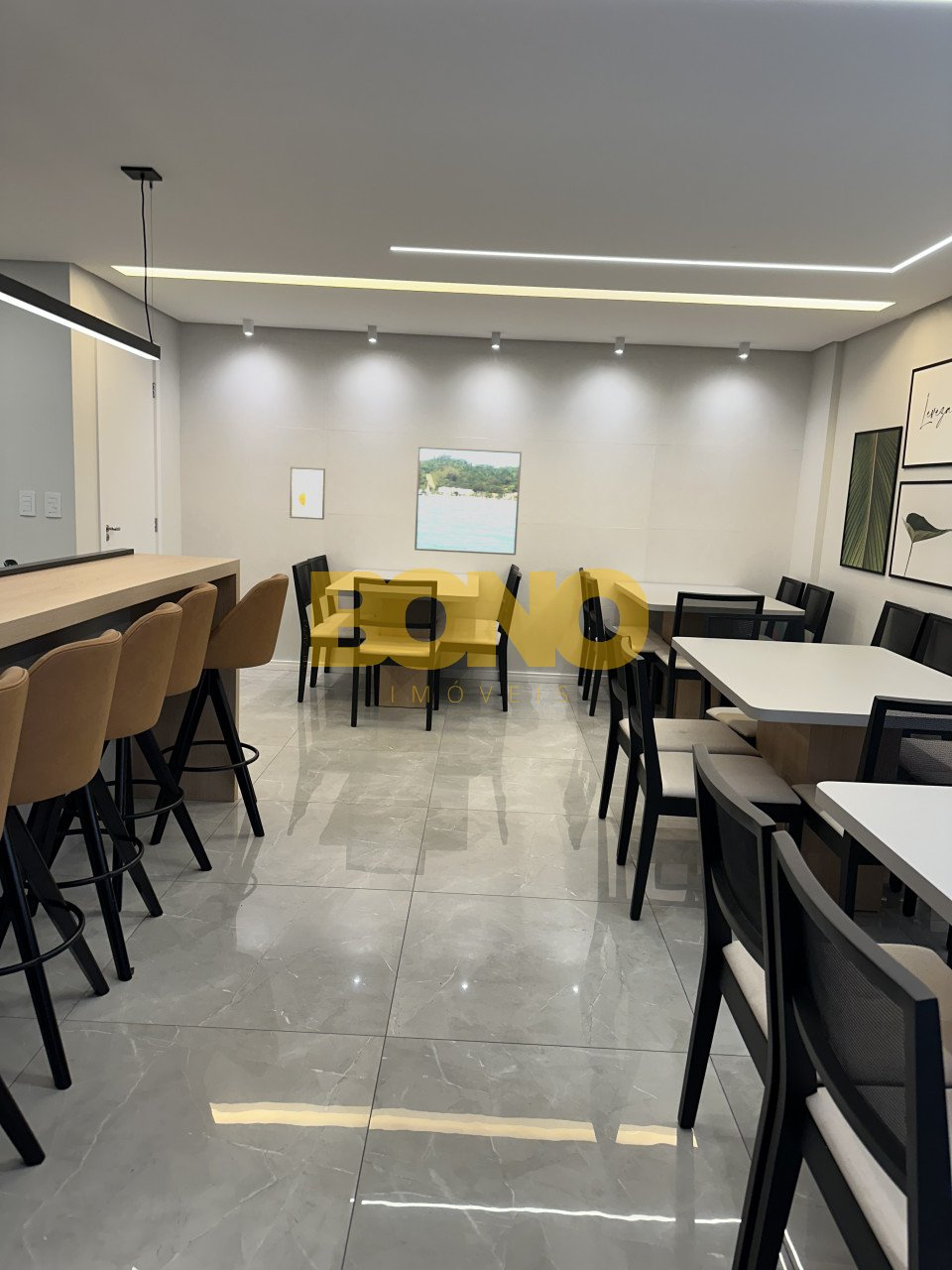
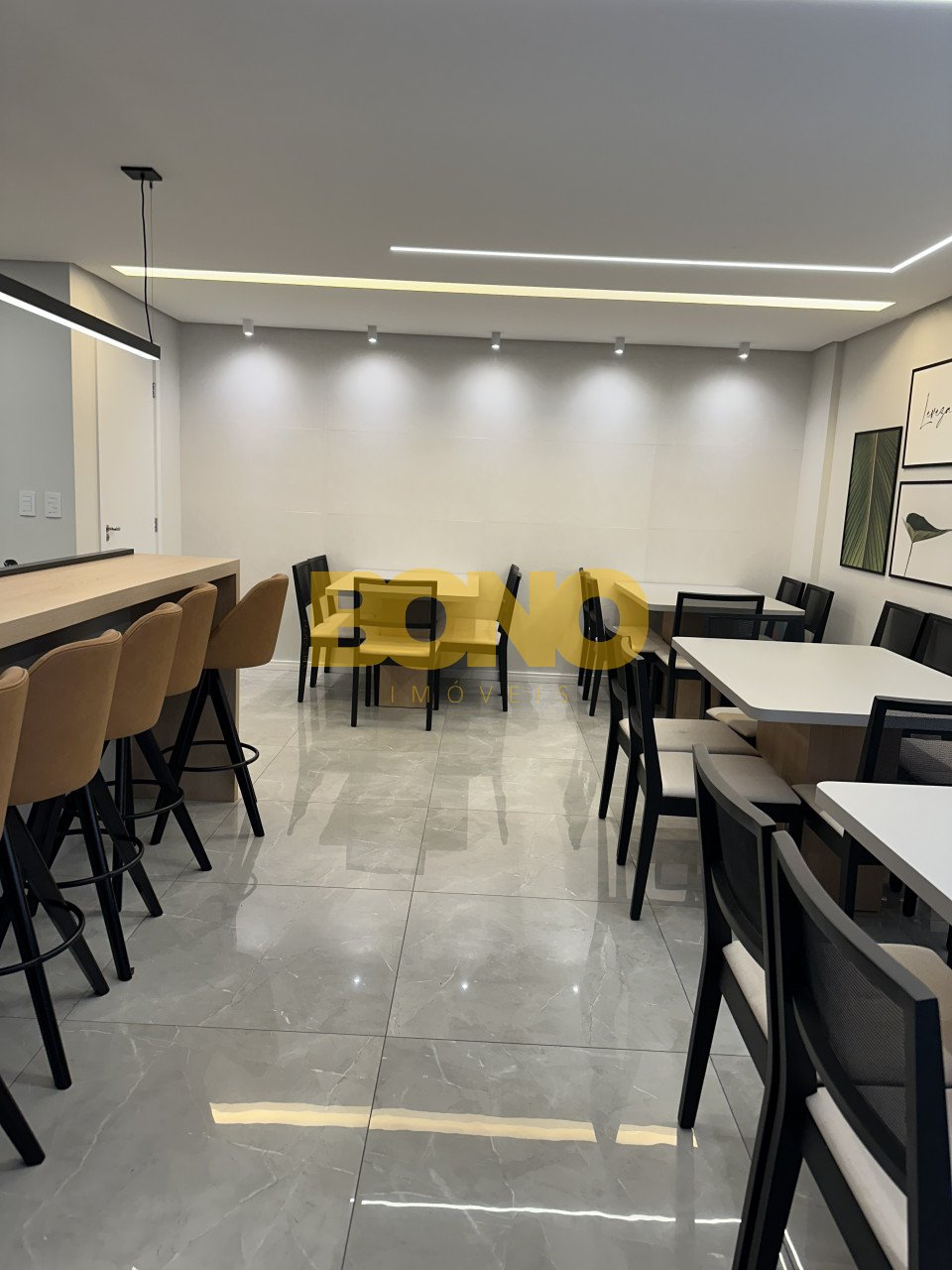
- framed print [289,466,326,521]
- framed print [414,445,523,556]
